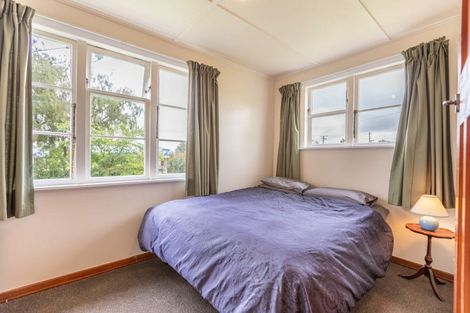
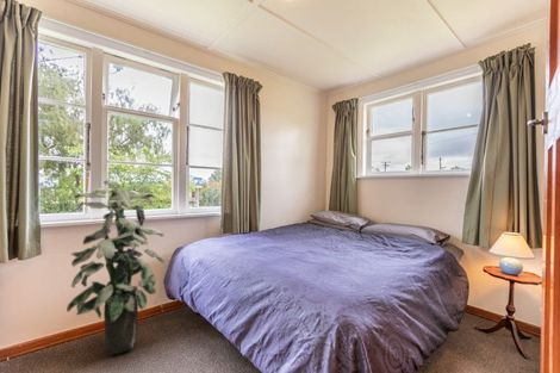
+ indoor plant [66,179,166,356]
